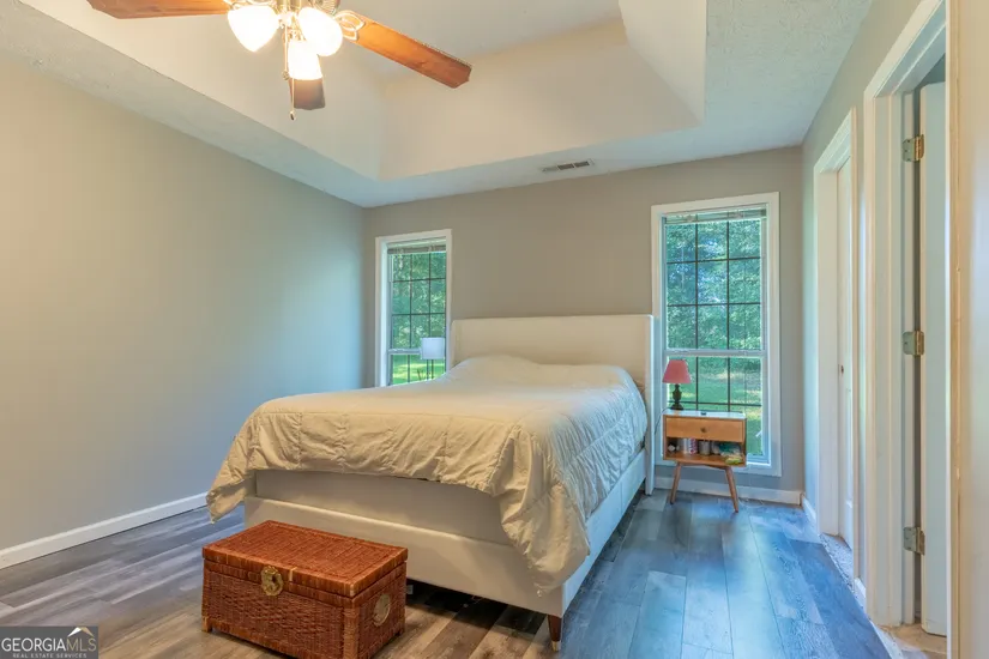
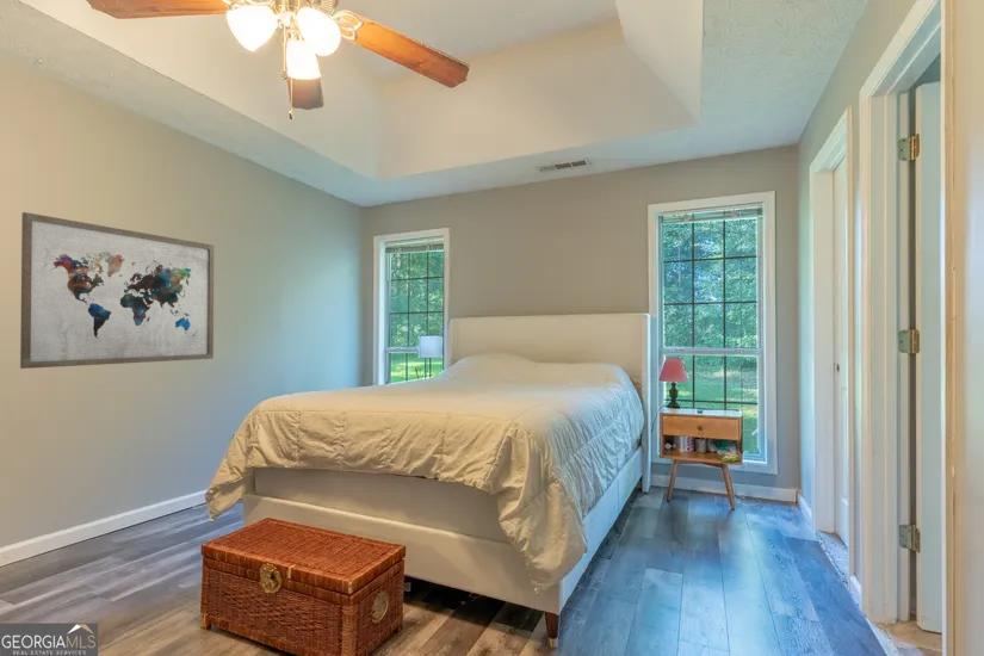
+ wall art [19,211,215,370]
